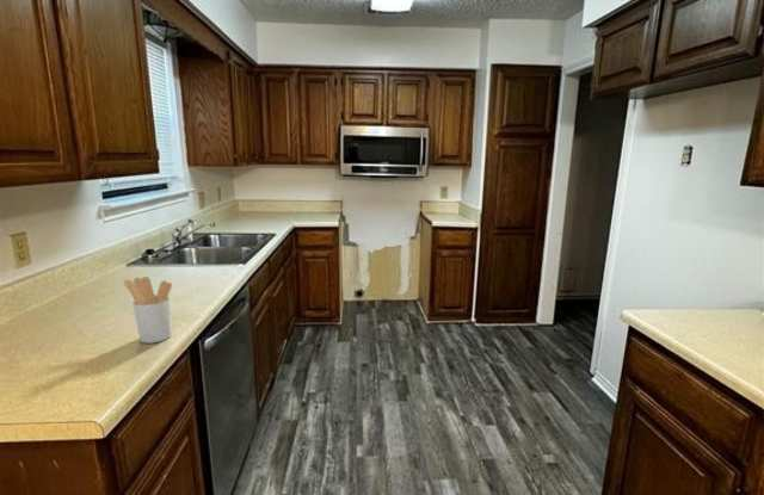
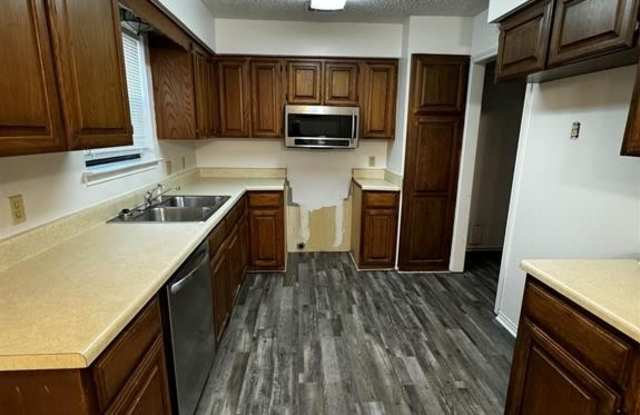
- utensil holder [122,276,173,345]
